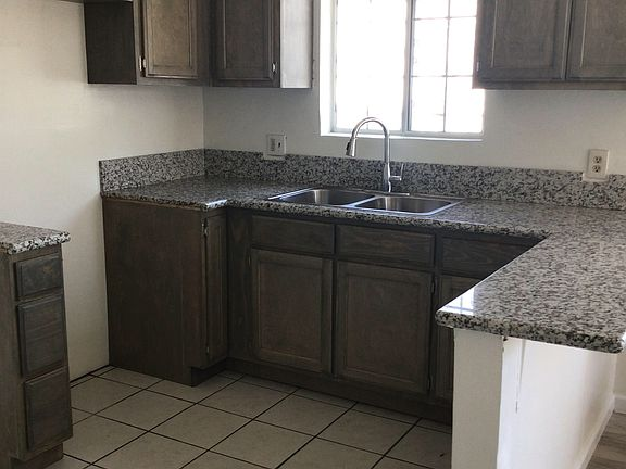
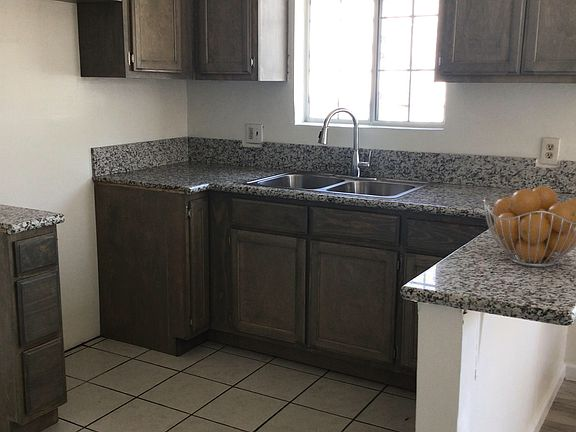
+ fruit basket [483,185,576,268]
